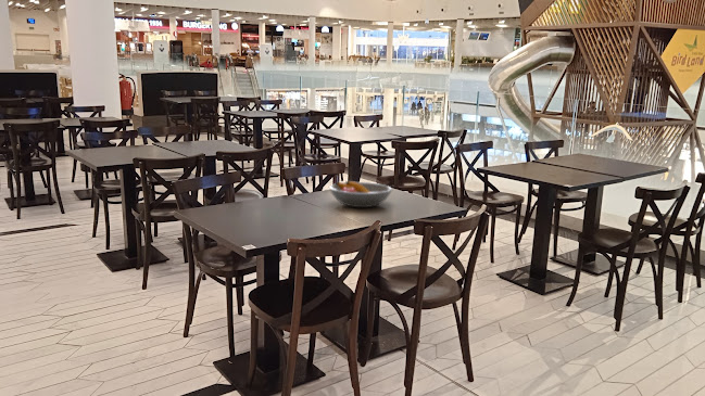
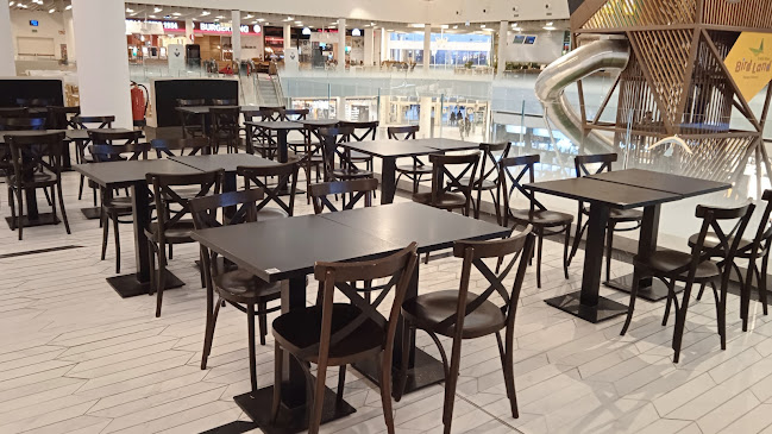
- fruit bowl [328,180,393,208]
